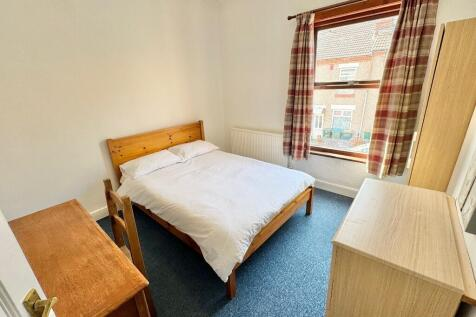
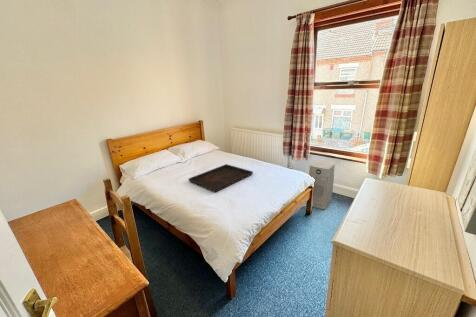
+ serving tray [187,163,254,193]
+ air purifier [308,160,336,210]
